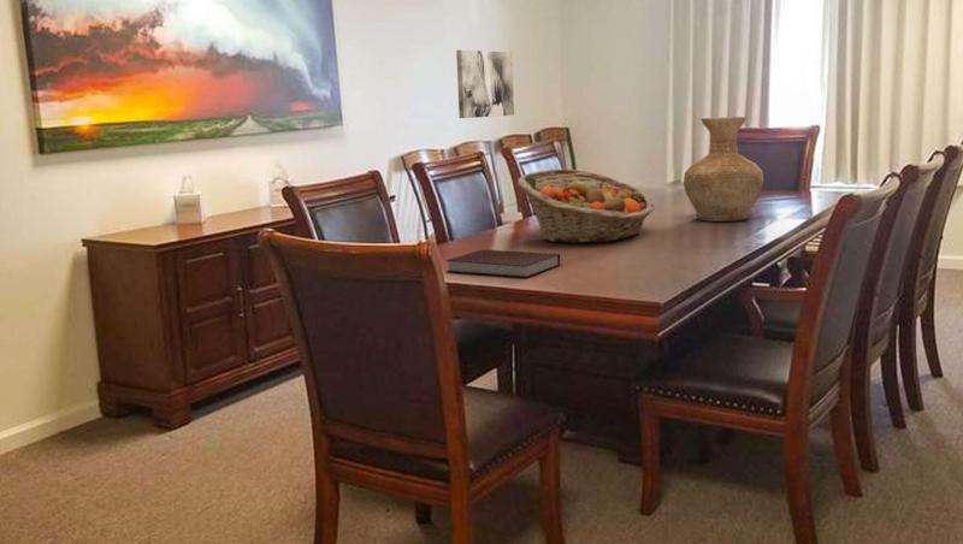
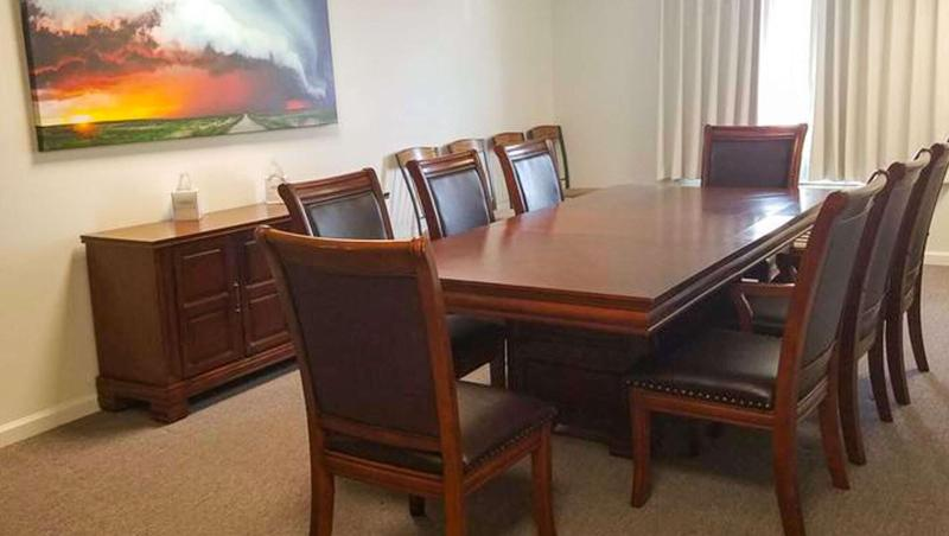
- fruit basket [516,167,656,244]
- notebook [445,248,561,278]
- wall art [455,49,515,119]
- vase [683,116,764,223]
